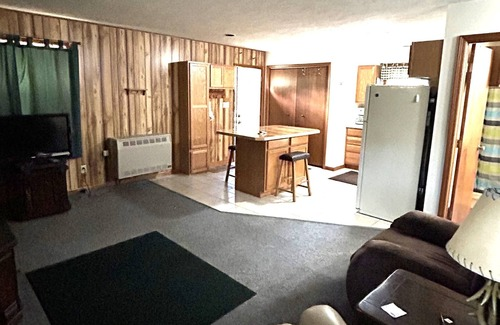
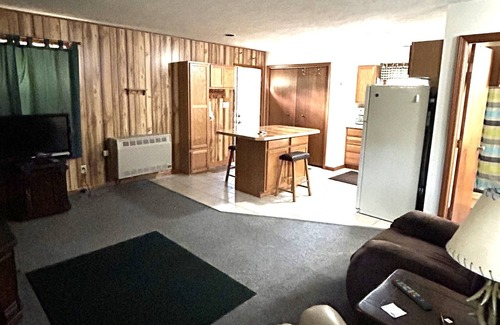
+ remote control [390,278,434,311]
